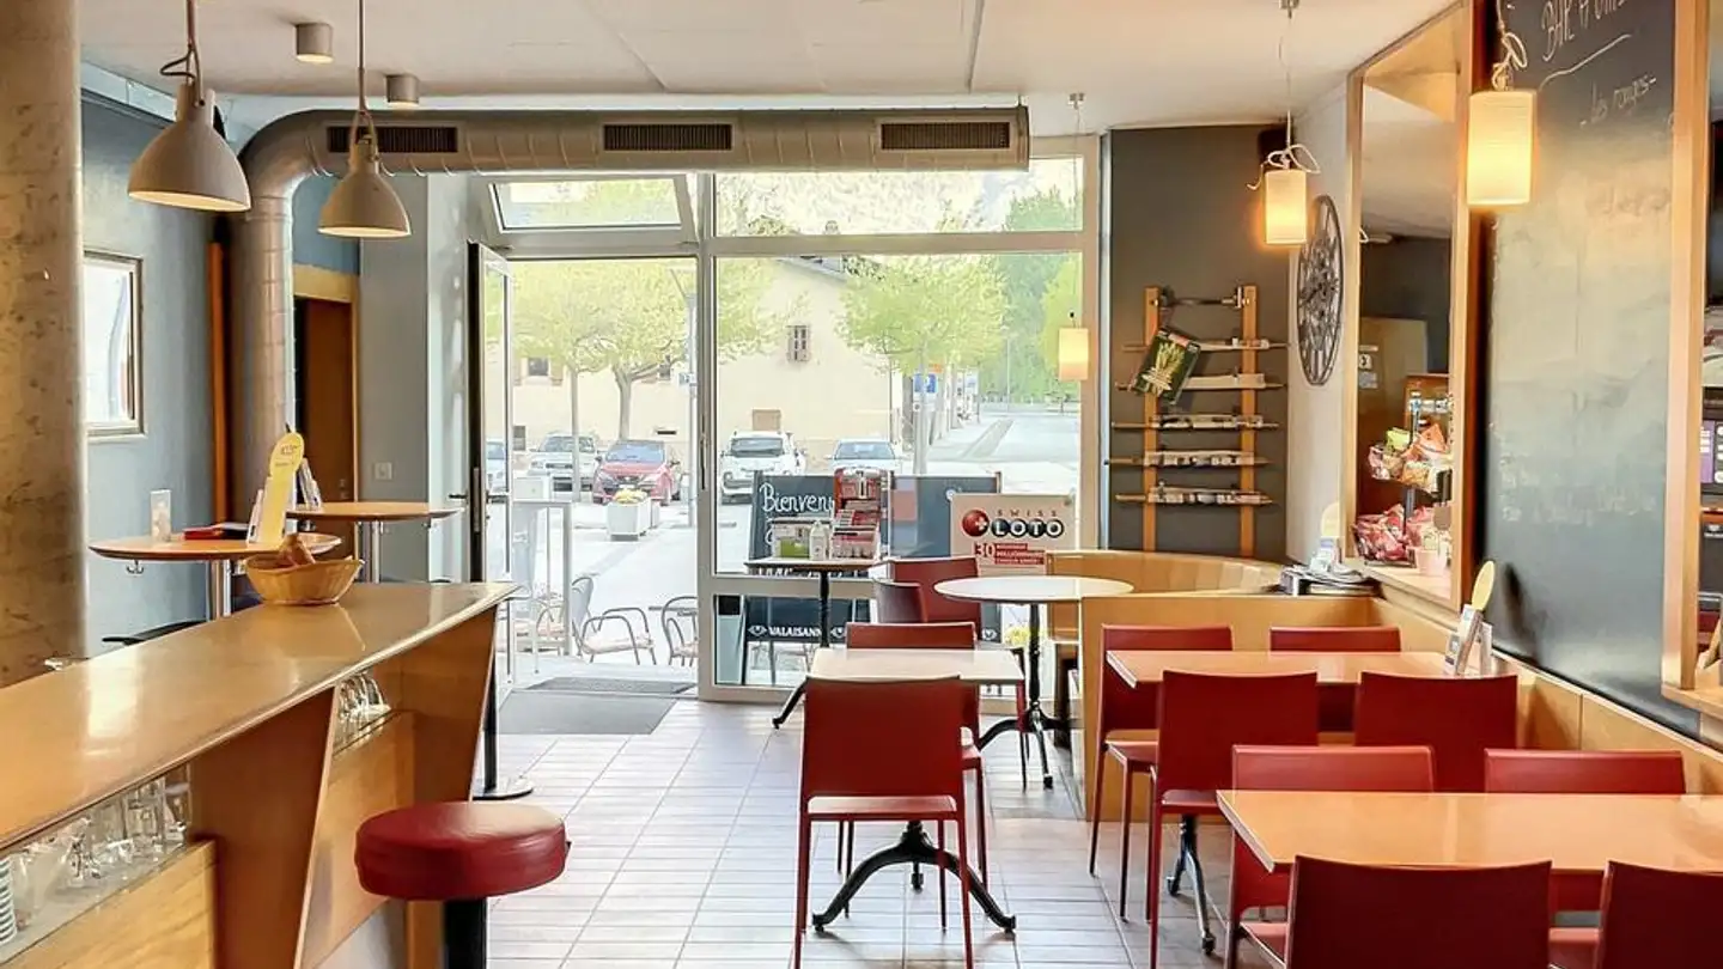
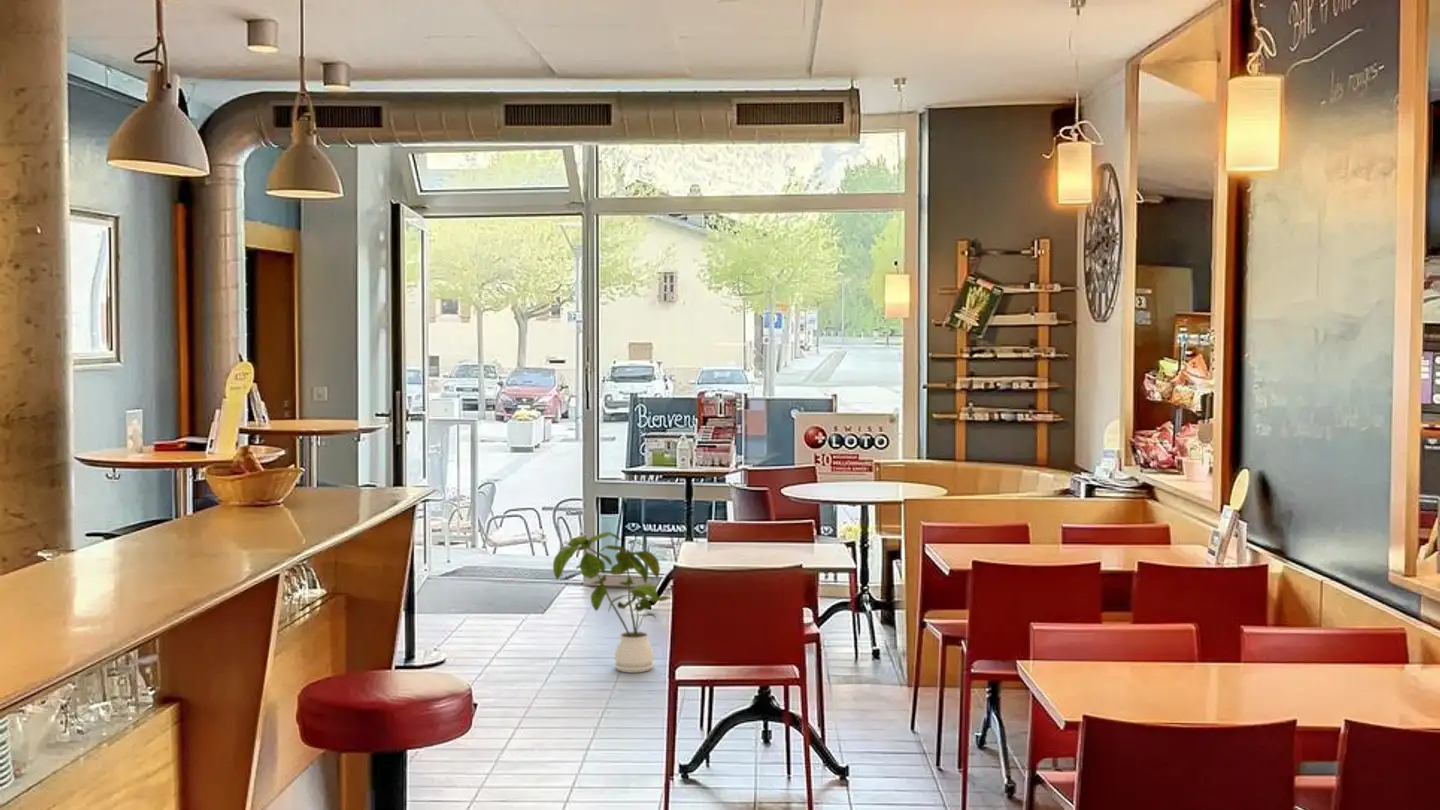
+ house plant [552,531,672,674]
